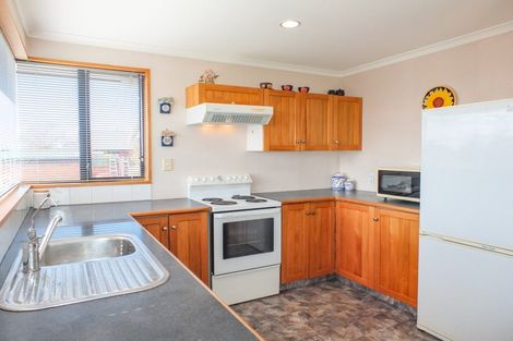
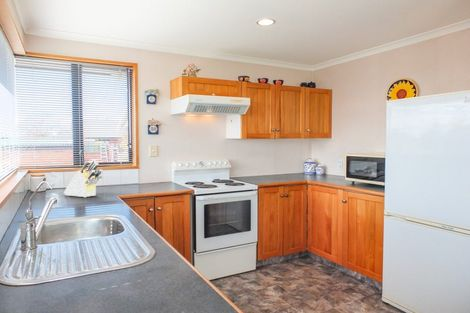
+ knife block [63,158,103,198]
